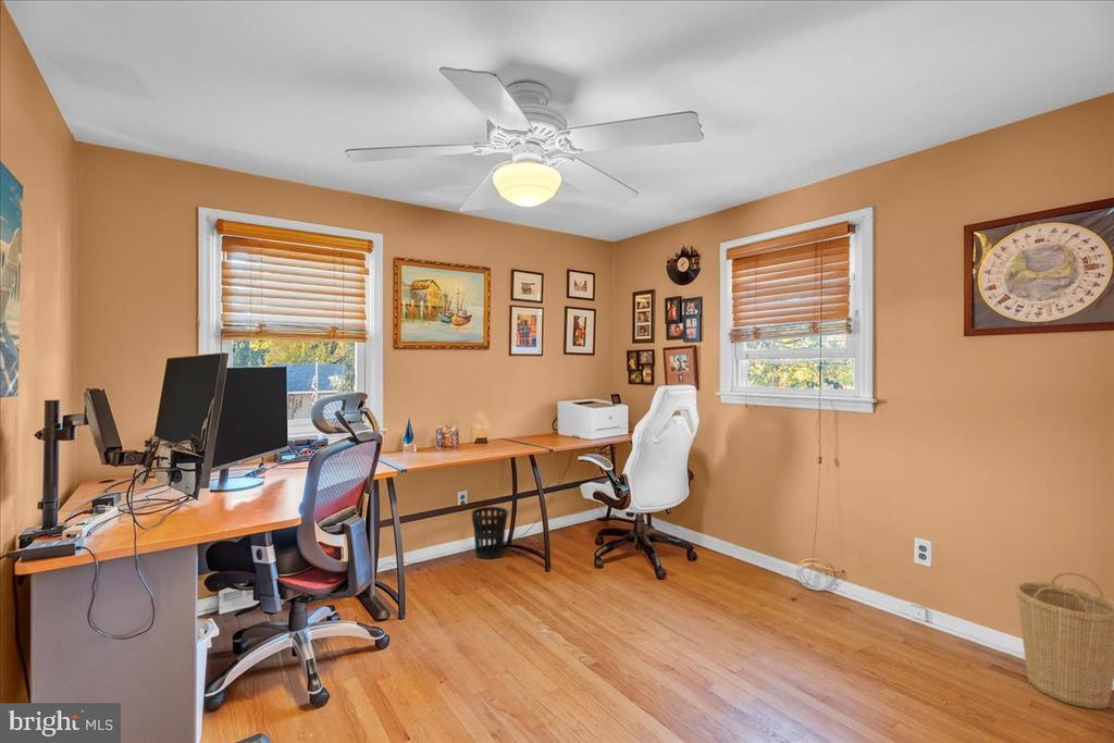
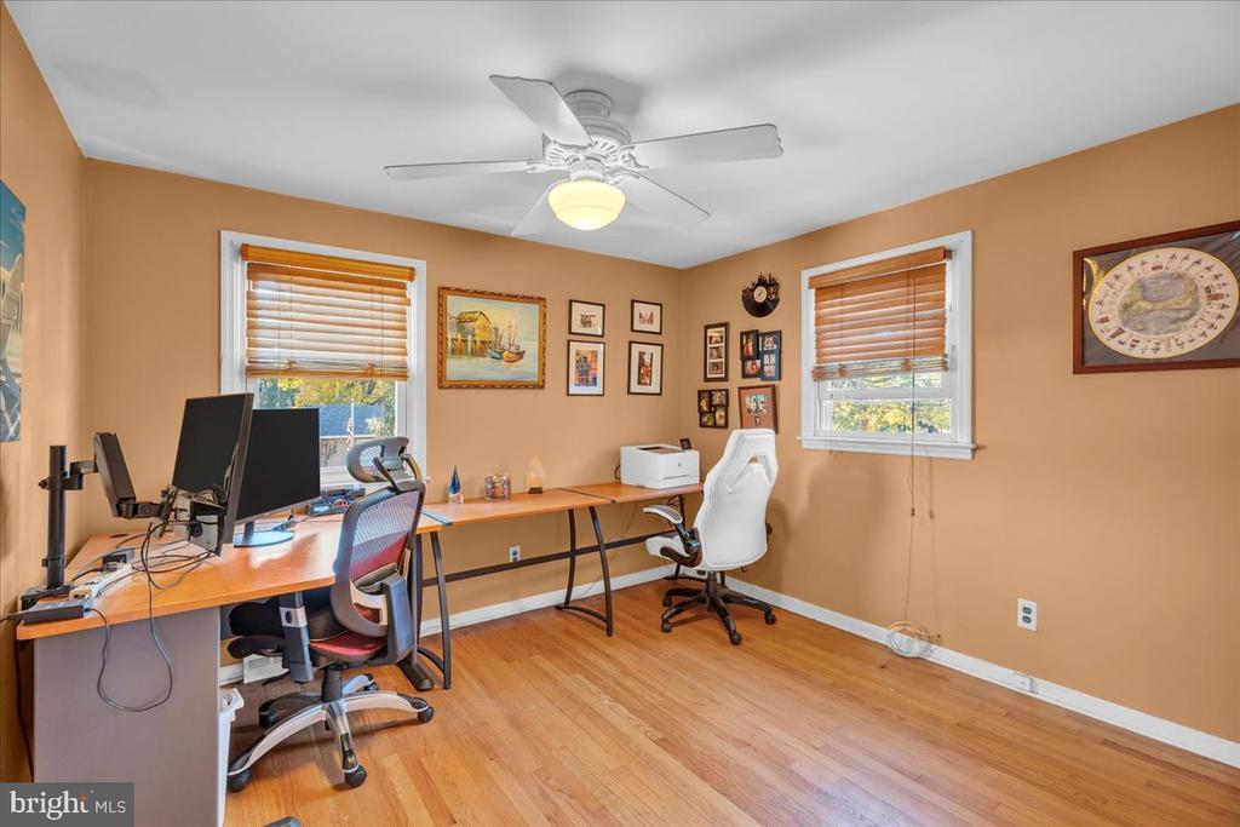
- basket [1014,571,1114,710]
- wastebasket [471,506,509,560]
